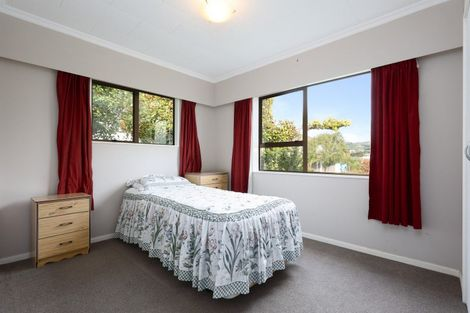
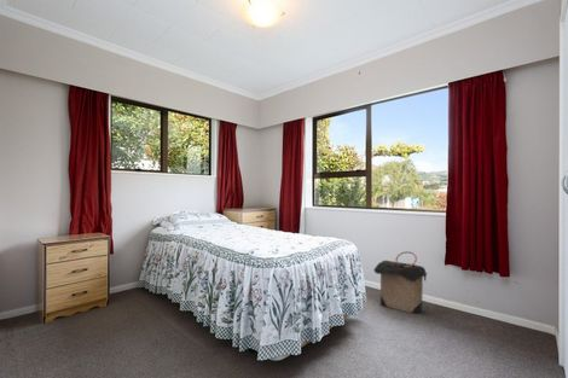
+ laundry hamper [372,250,429,315]
